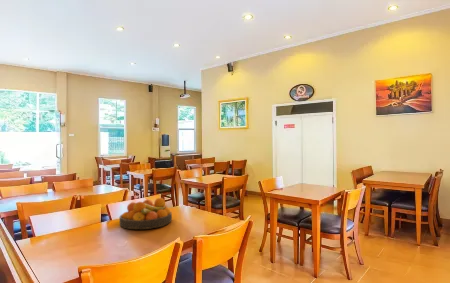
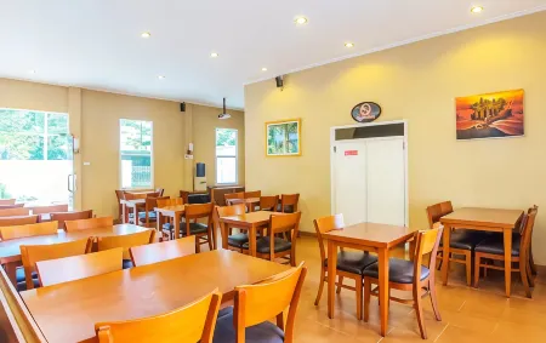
- fruit bowl [118,197,173,230]
